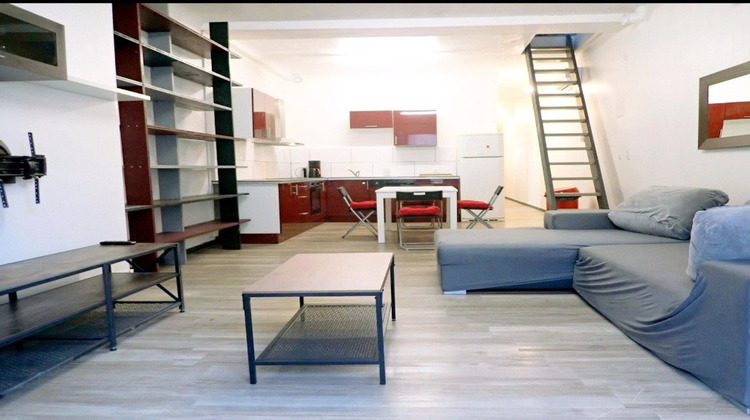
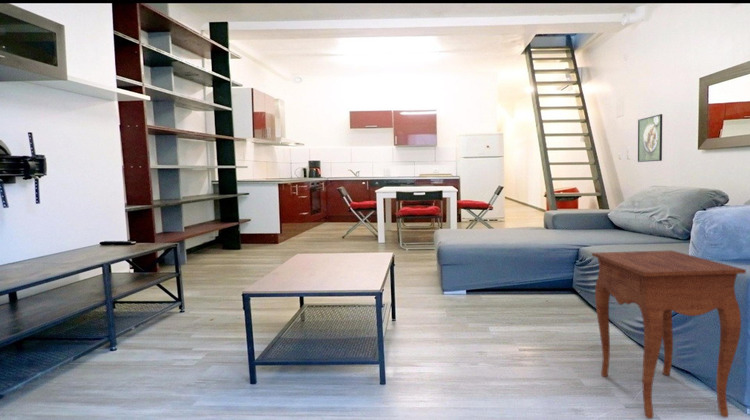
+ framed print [637,113,663,163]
+ side table [591,249,747,420]
